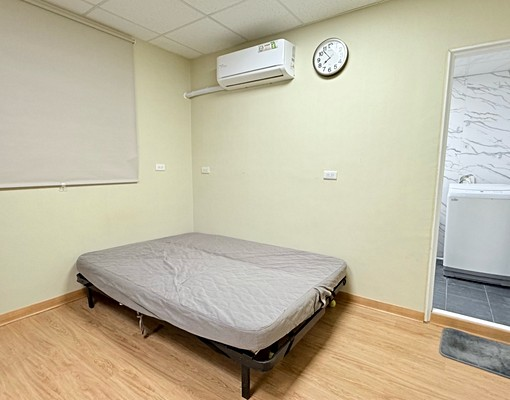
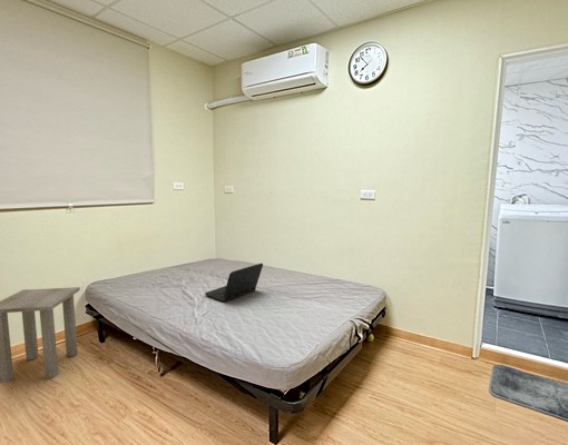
+ laptop [204,263,264,304]
+ side table [0,286,81,384]
